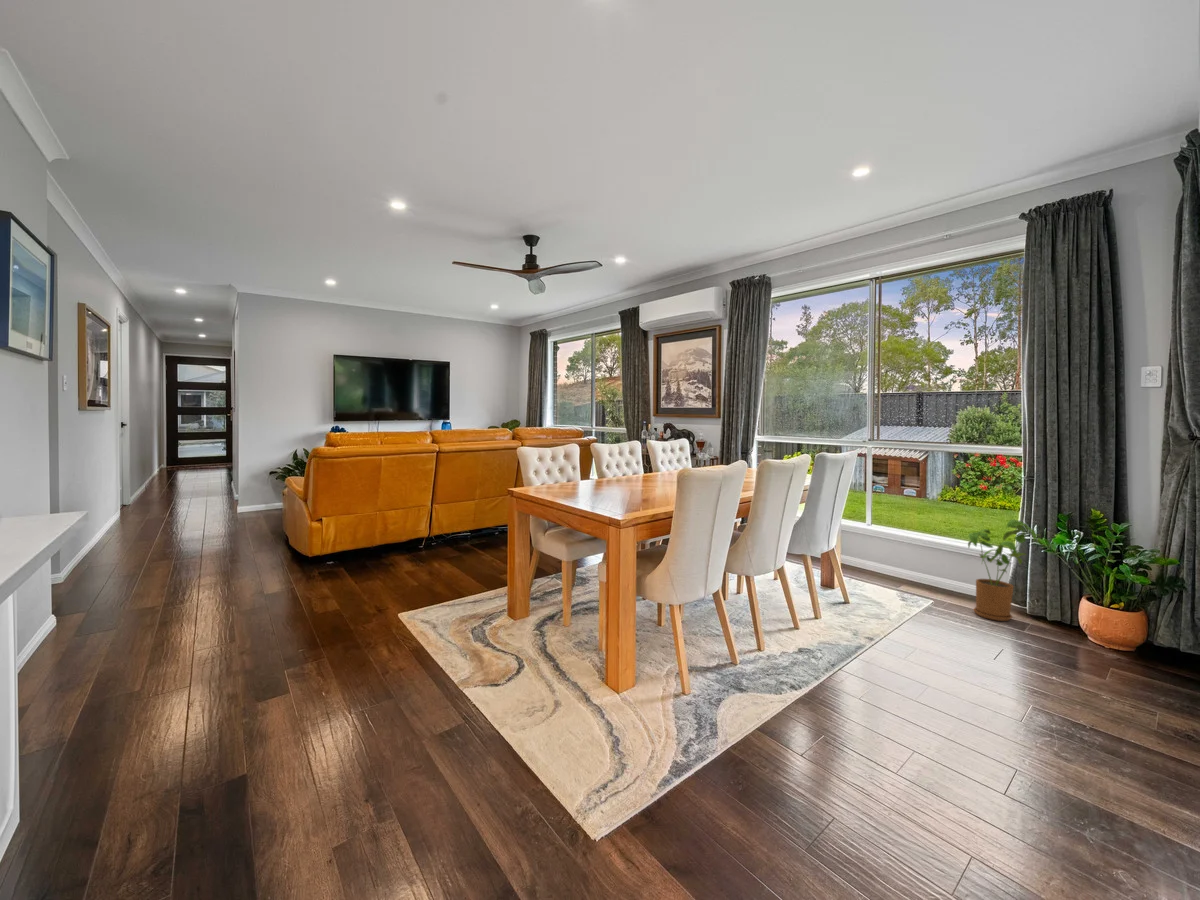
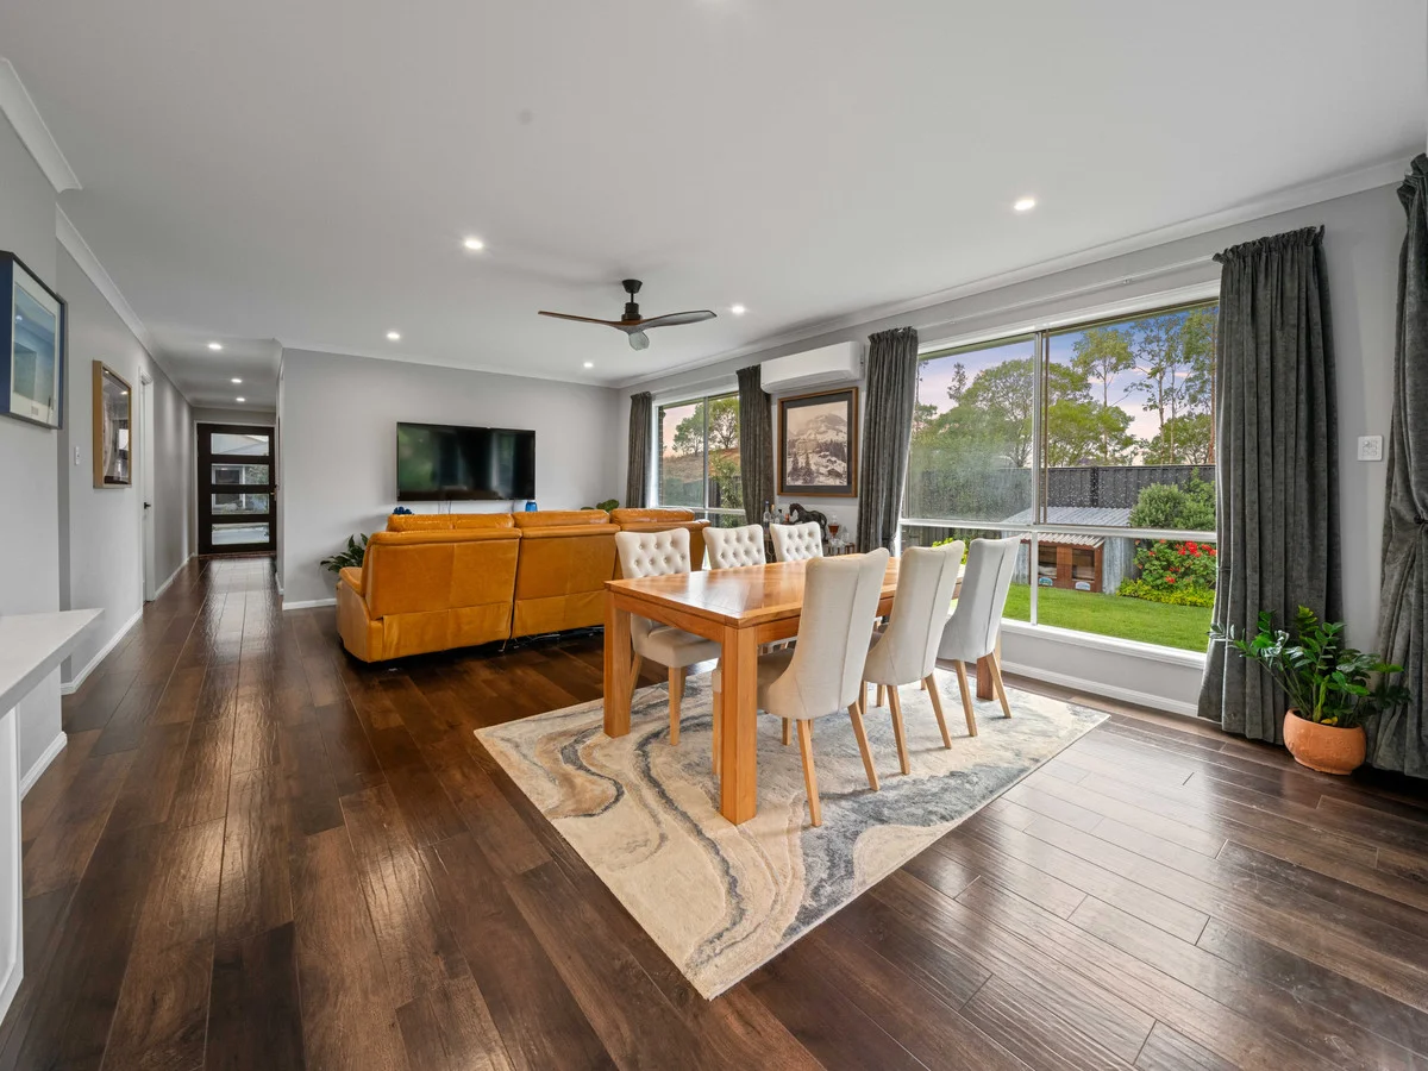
- house plant [967,518,1040,622]
